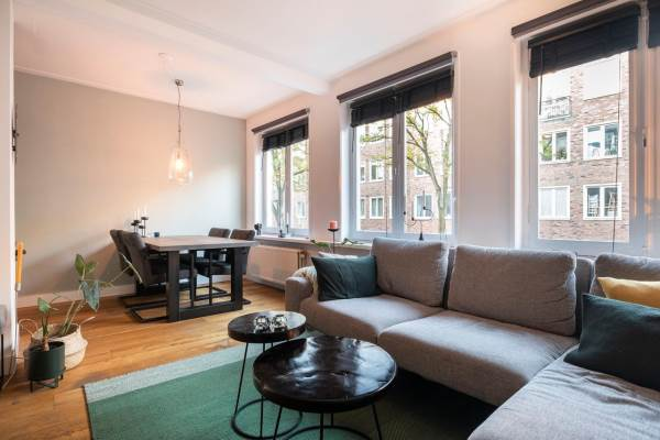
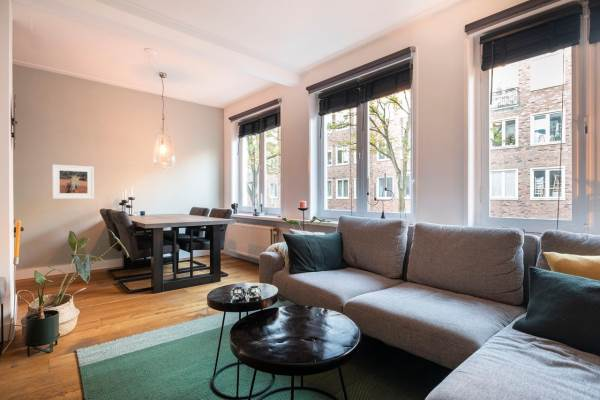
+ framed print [51,164,95,200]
